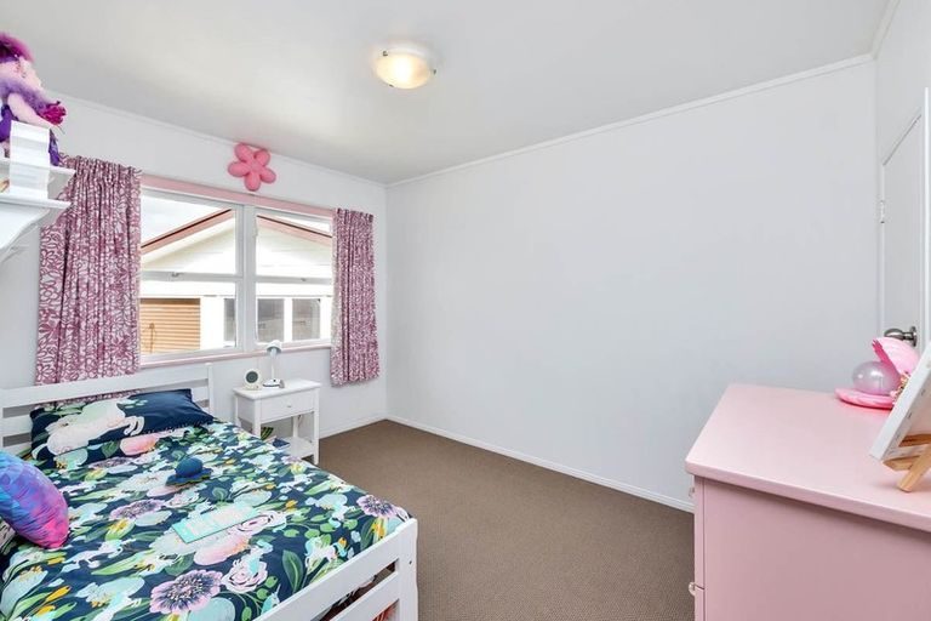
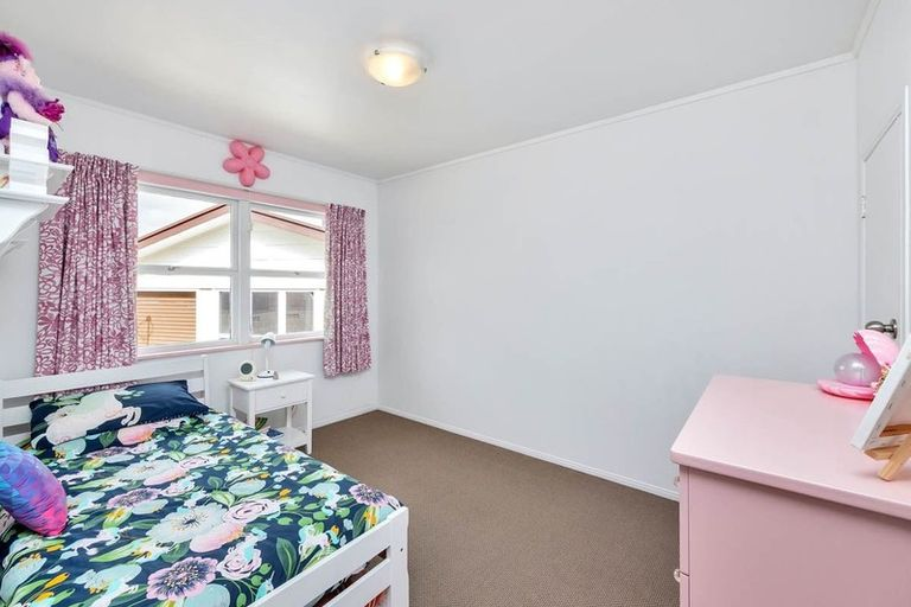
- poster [171,500,262,545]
- plush toy [165,456,213,486]
